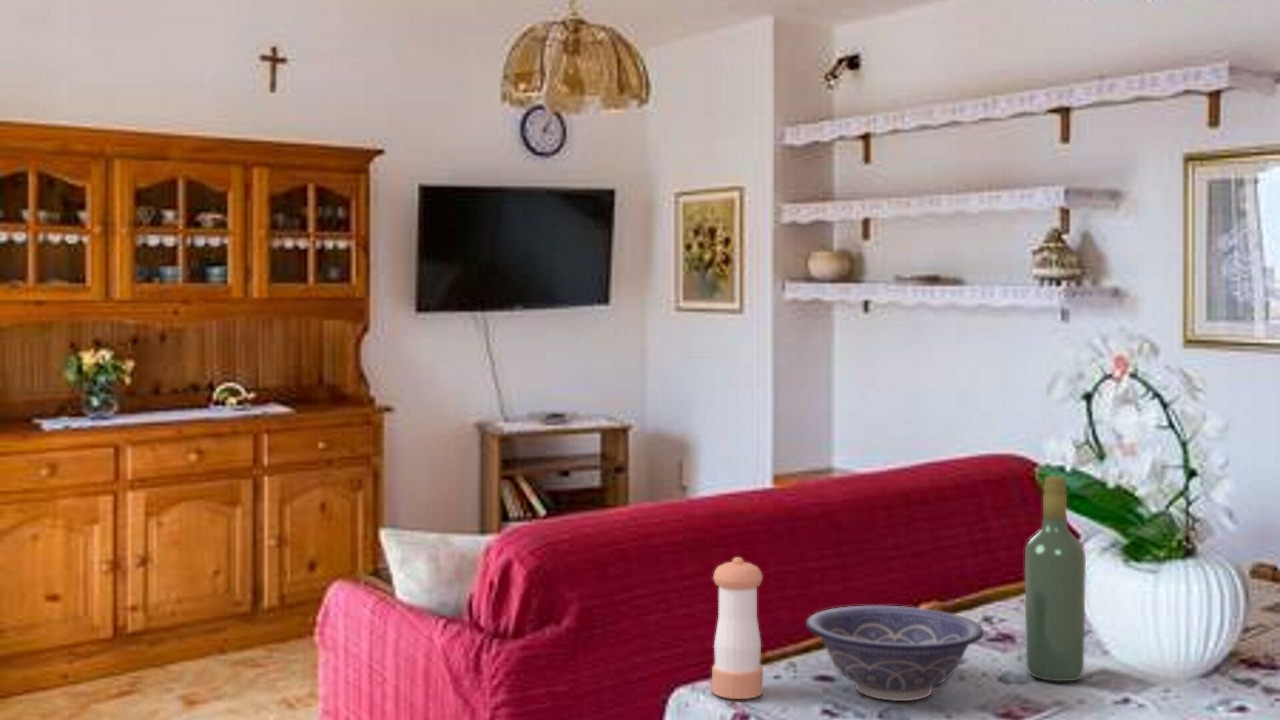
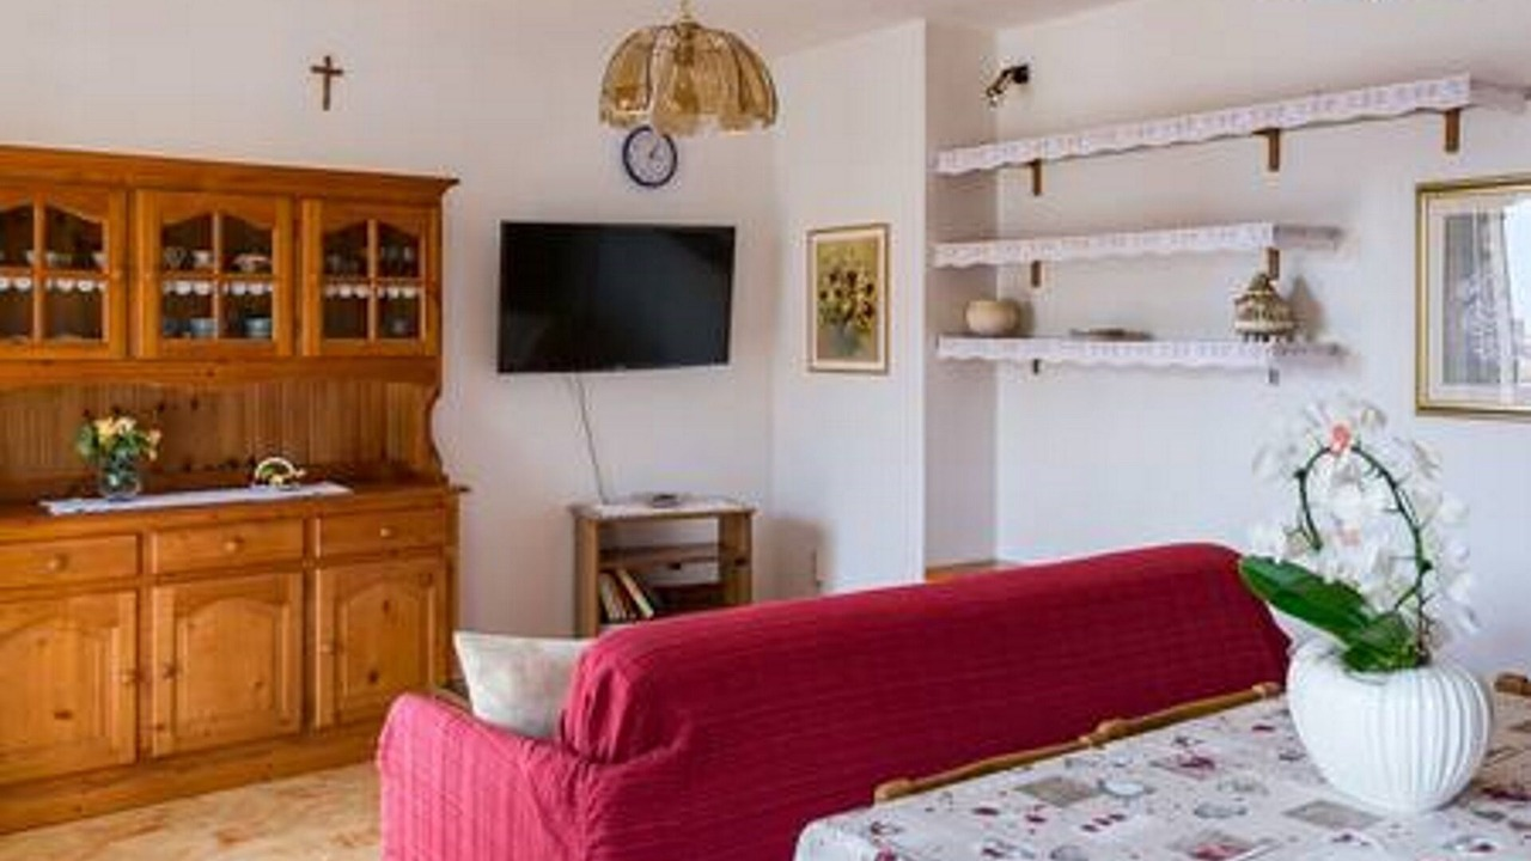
- decorative bowl [805,605,985,702]
- wine bottle [1024,475,1087,682]
- pepper shaker [711,556,764,700]
